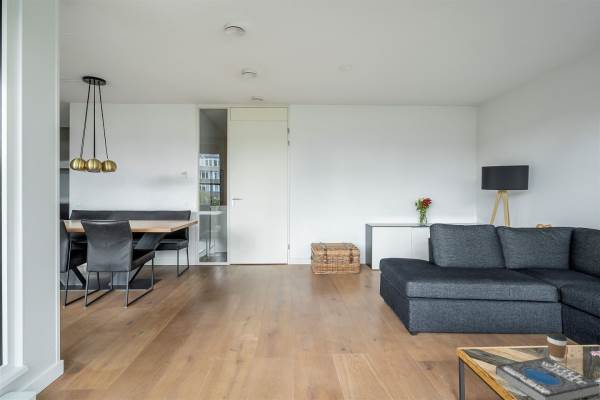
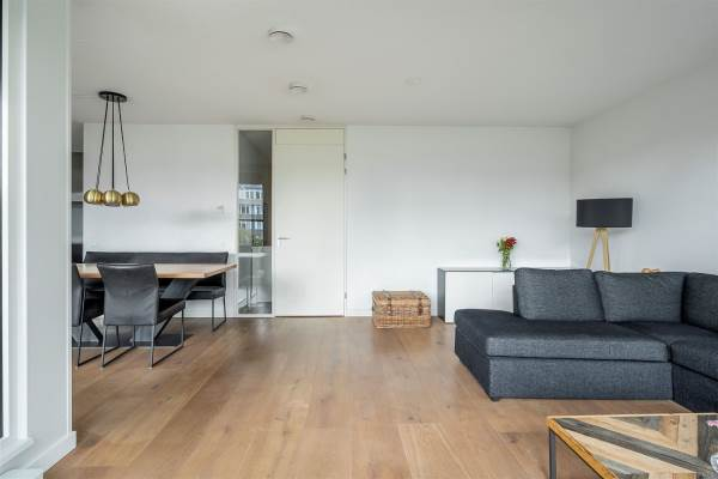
- coffee cup [546,331,568,363]
- book [495,357,600,400]
